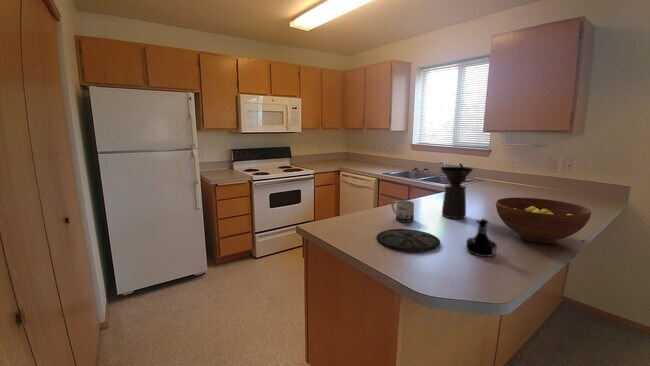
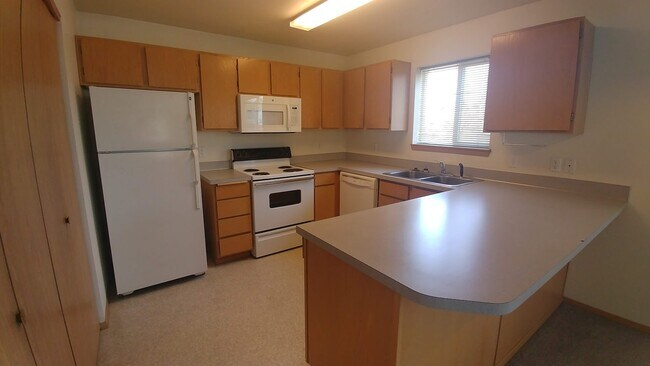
- tequila bottle [465,218,498,258]
- fruit bowl [495,197,592,244]
- plate [376,228,441,253]
- coffee maker [440,166,474,220]
- mug [390,199,415,223]
